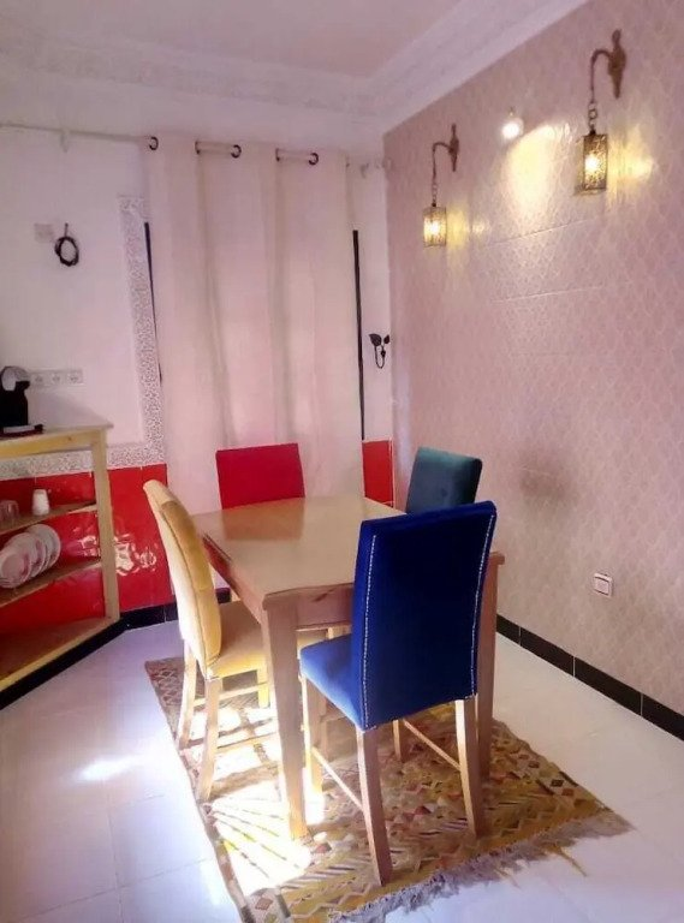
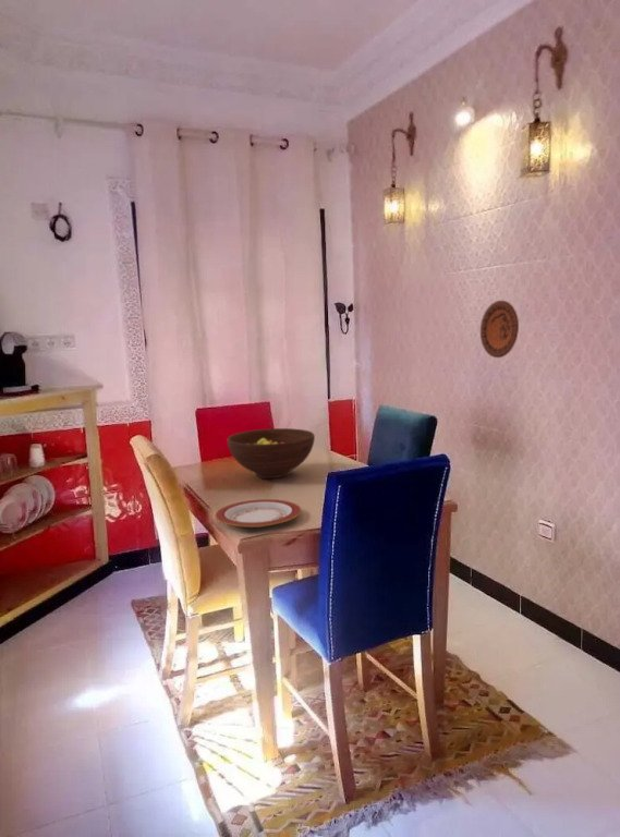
+ decorative plate [479,300,520,359]
+ plate [214,498,302,529]
+ fruit bowl [227,427,316,480]
